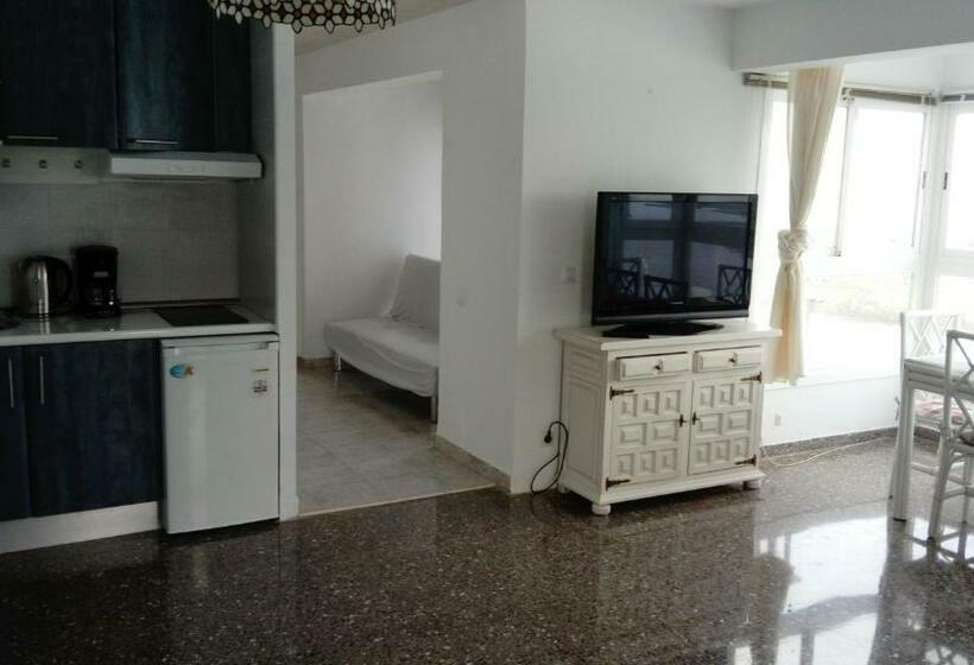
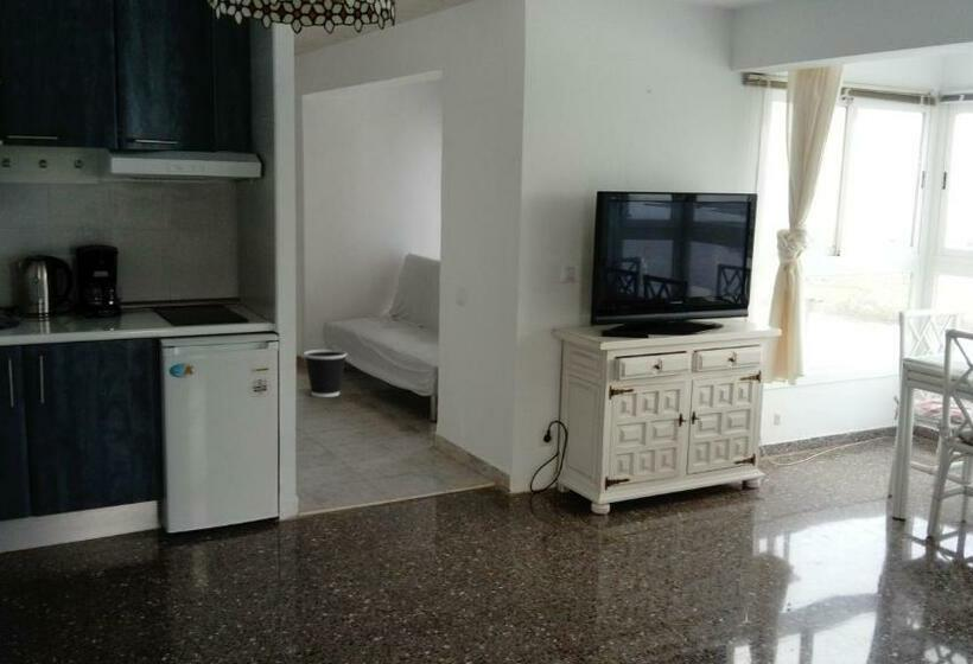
+ wastebasket [303,349,348,398]
